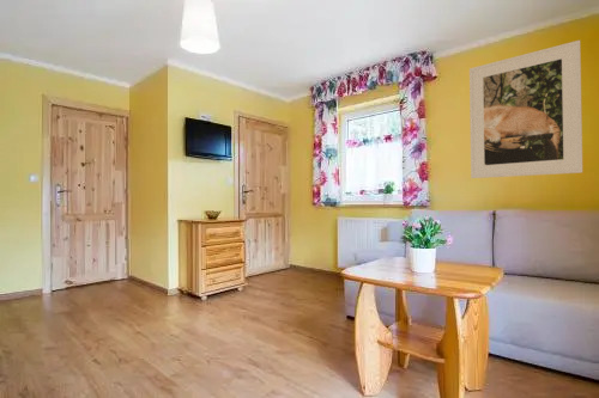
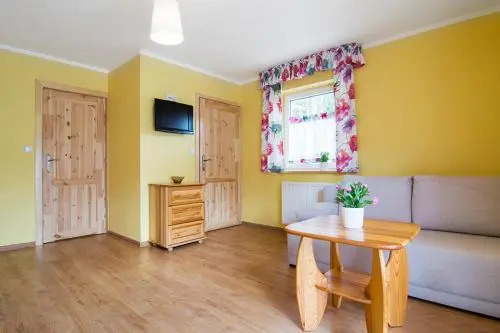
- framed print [468,39,583,179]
